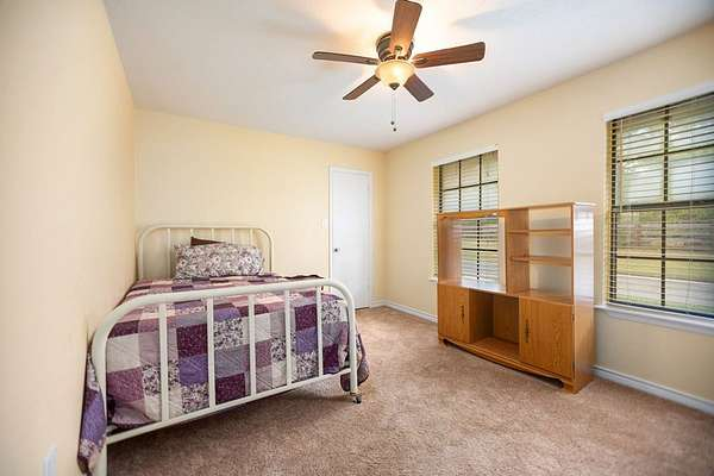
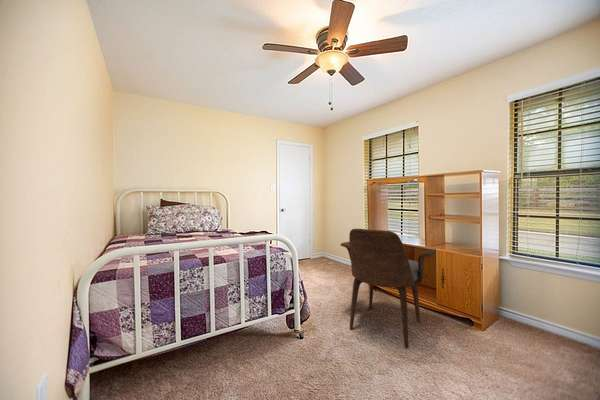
+ armchair [340,228,436,349]
